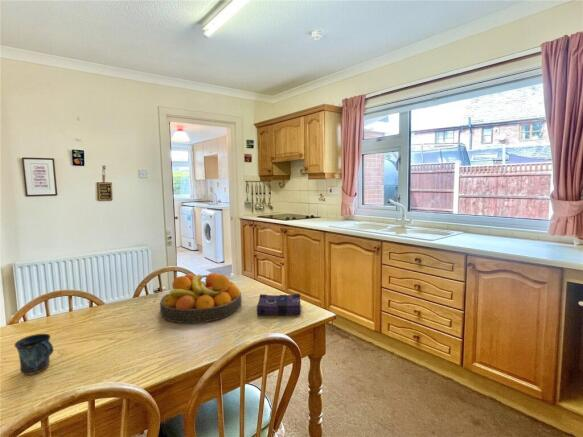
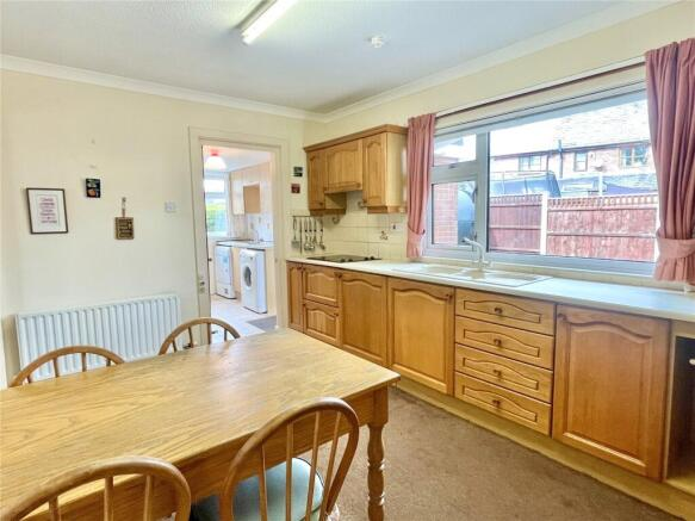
- mug [13,333,54,376]
- fruit bowl [159,272,243,324]
- book [256,293,302,317]
